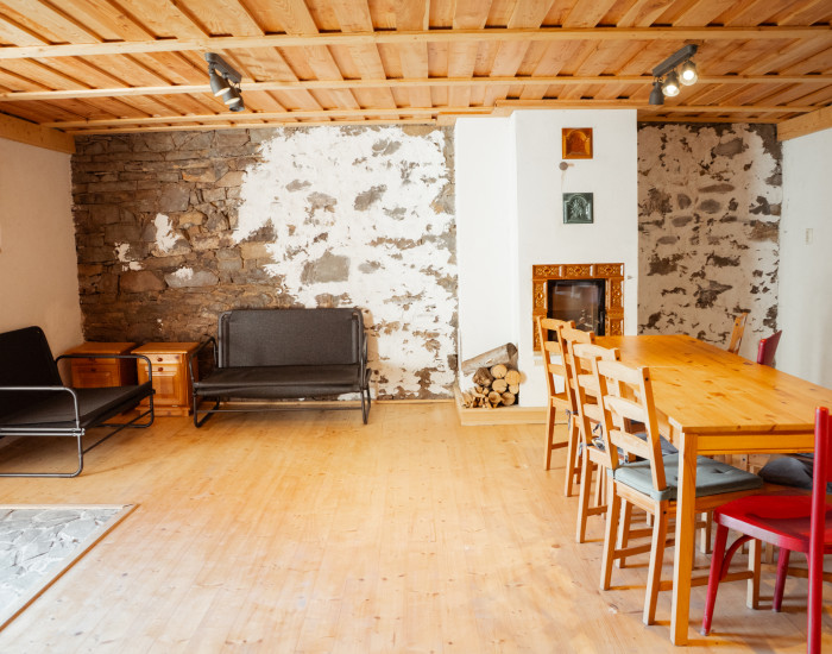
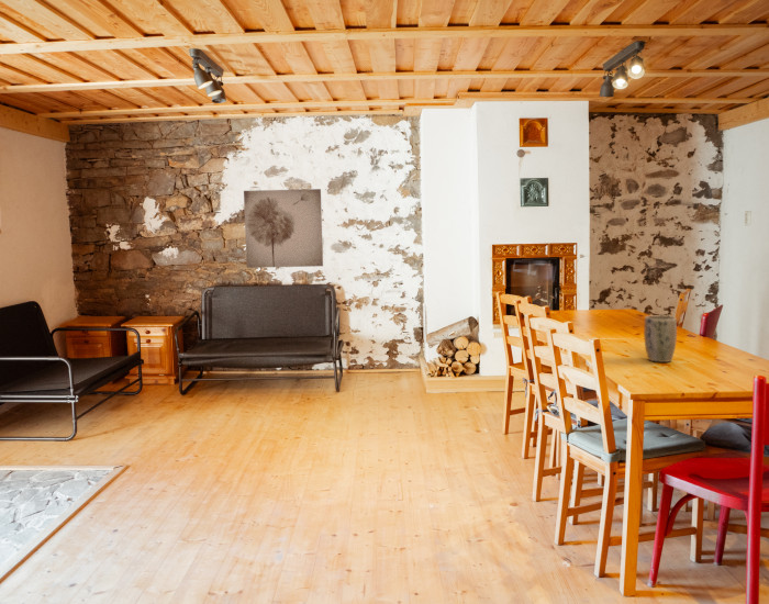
+ plant pot [643,314,678,363]
+ wall art [243,188,324,269]
